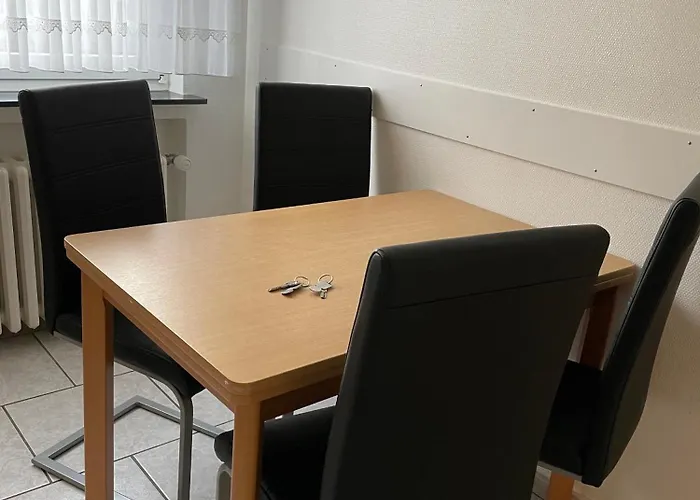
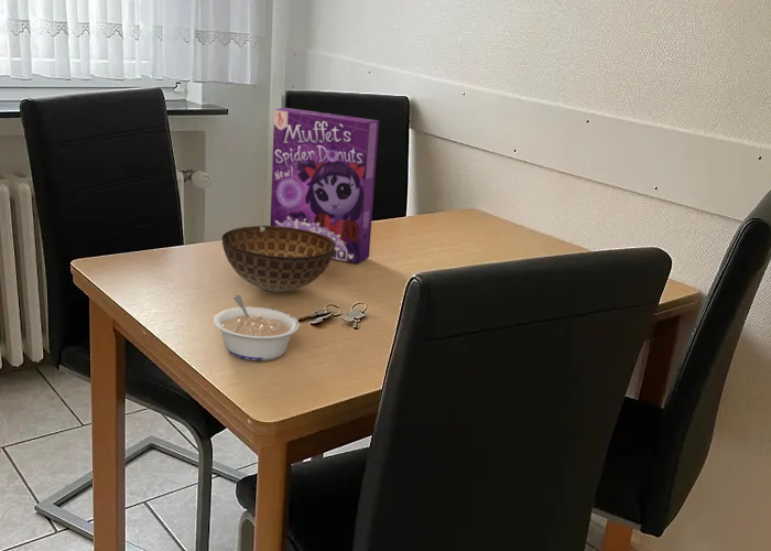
+ bowl [221,225,336,293]
+ cereal box [270,107,380,264]
+ legume [213,294,301,361]
